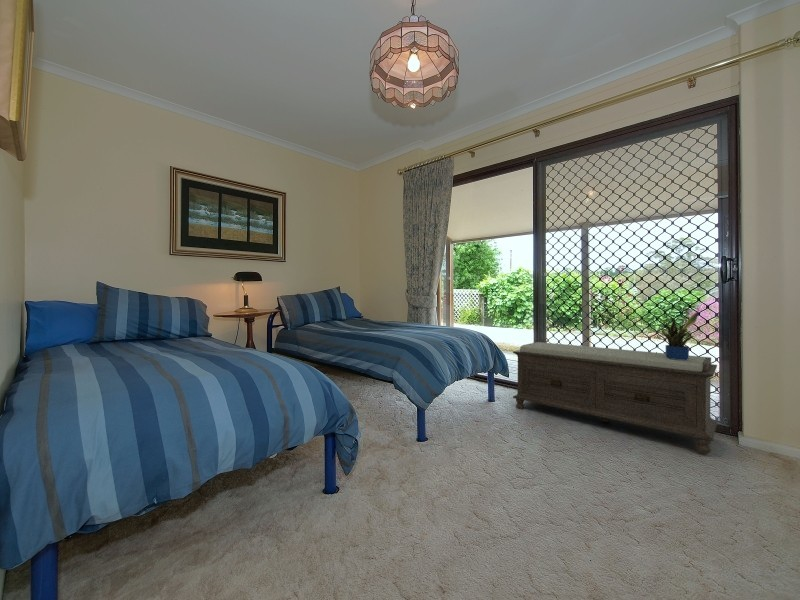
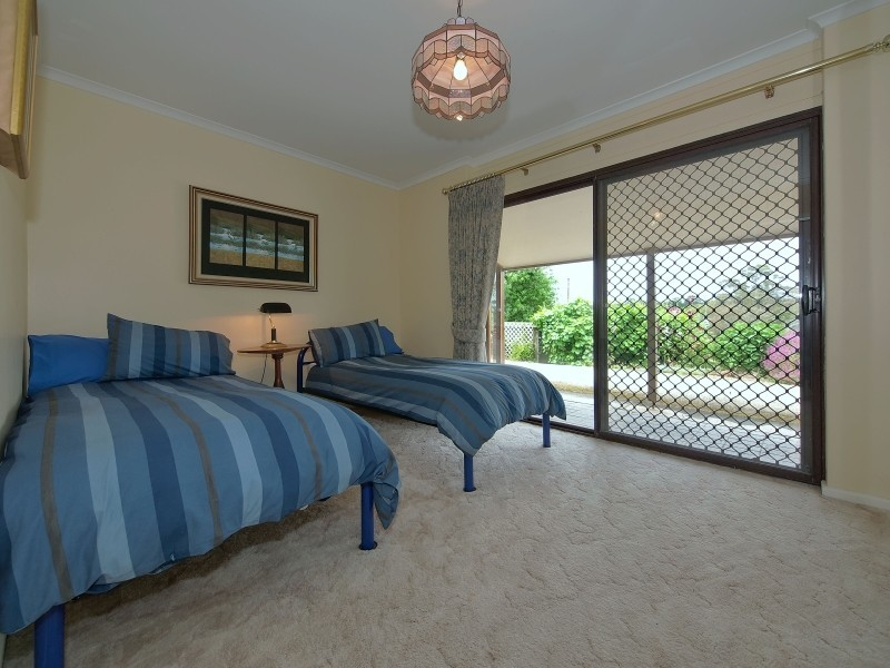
- potted plant [659,310,699,360]
- bench [512,341,718,454]
